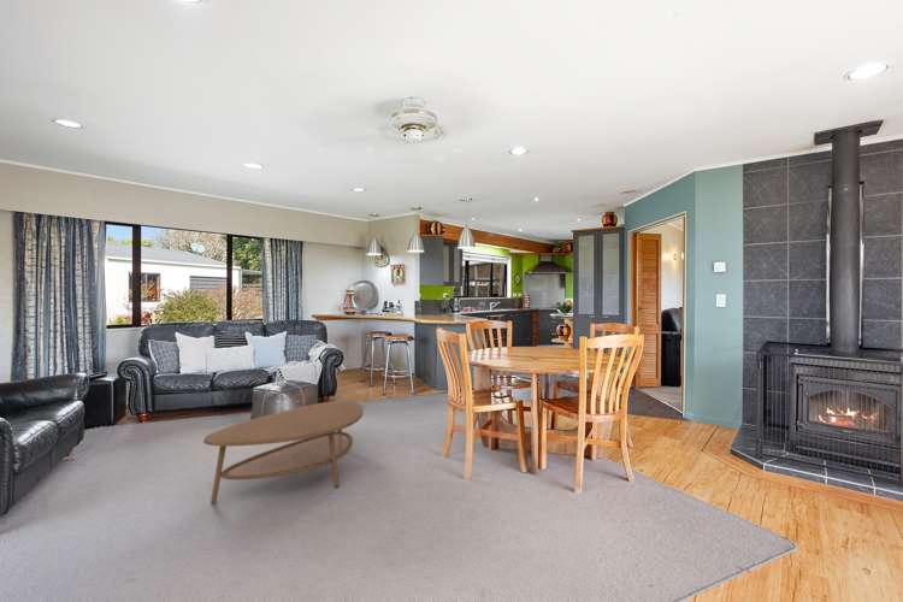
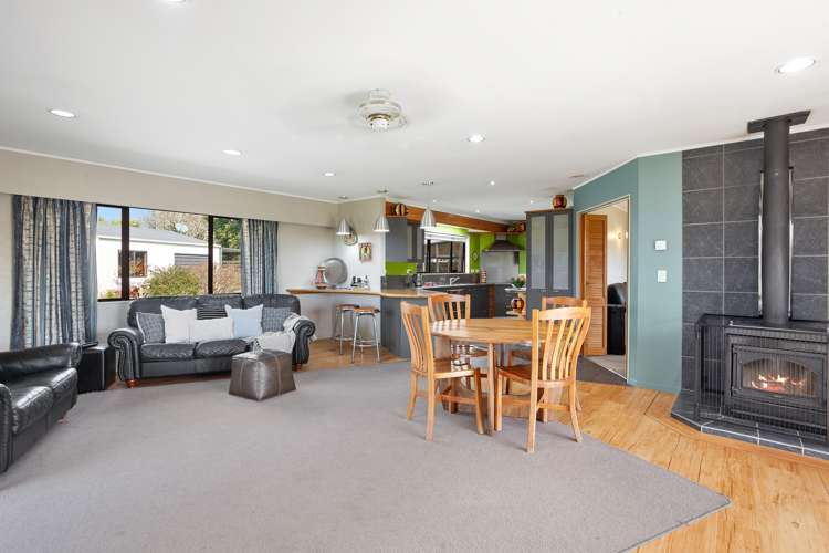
- coffee table [202,400,365,504]
